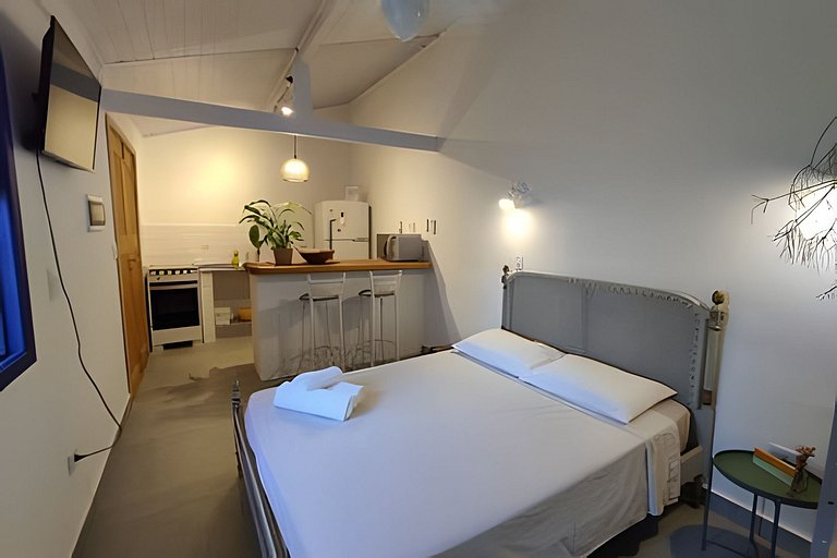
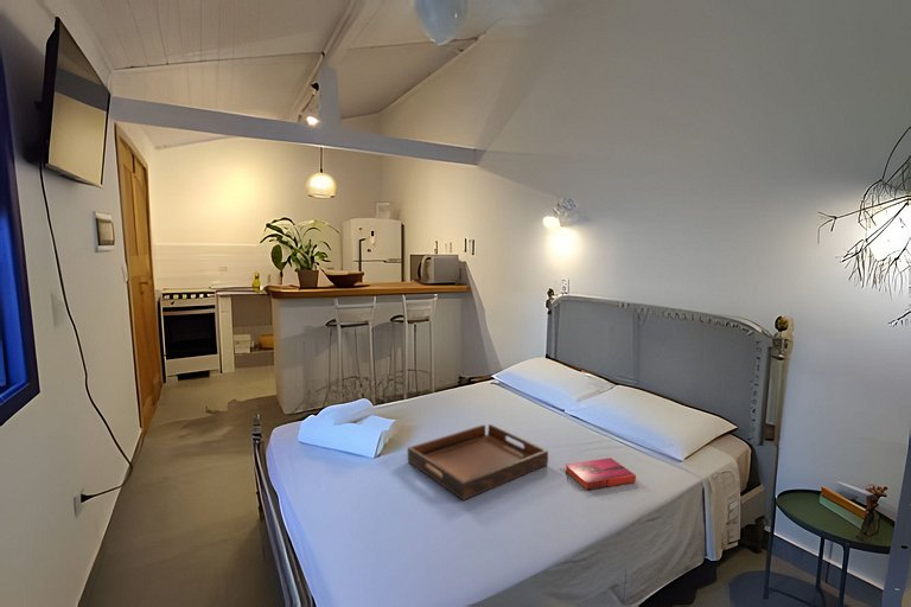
+ hardback book [565,456,637,491]
+ serving tray [407,423,549,501]
